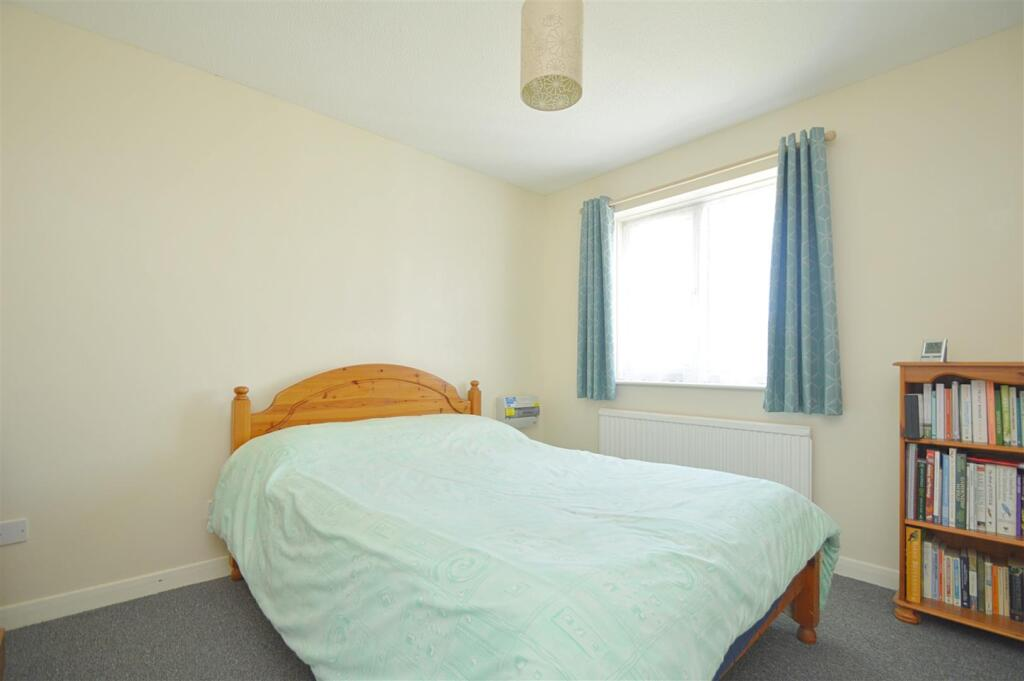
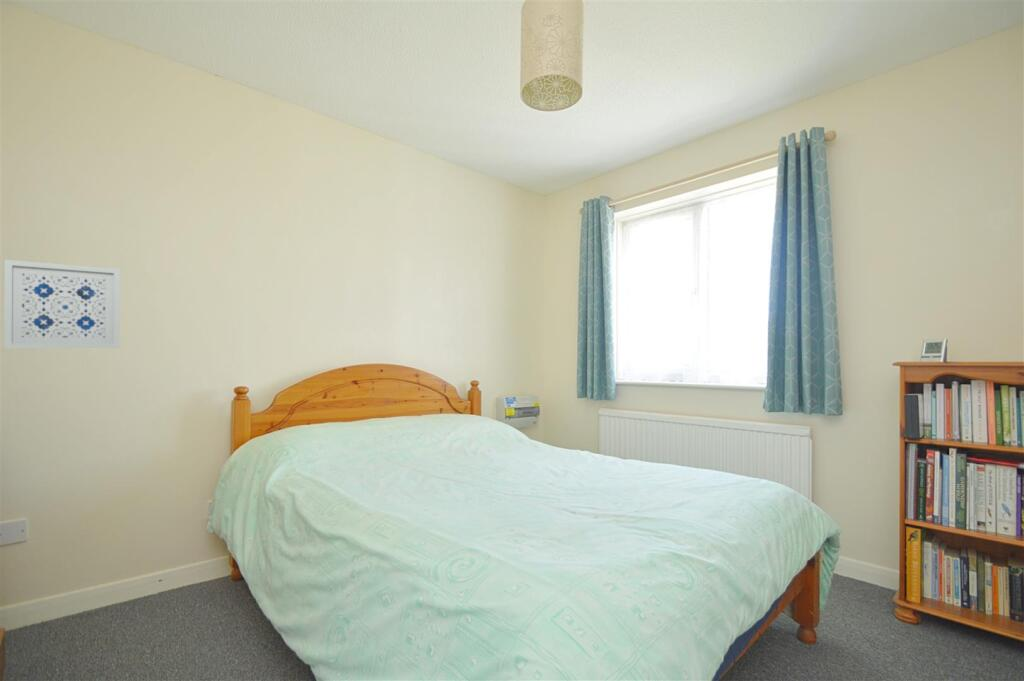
+ wall art [3,259,121,350]
